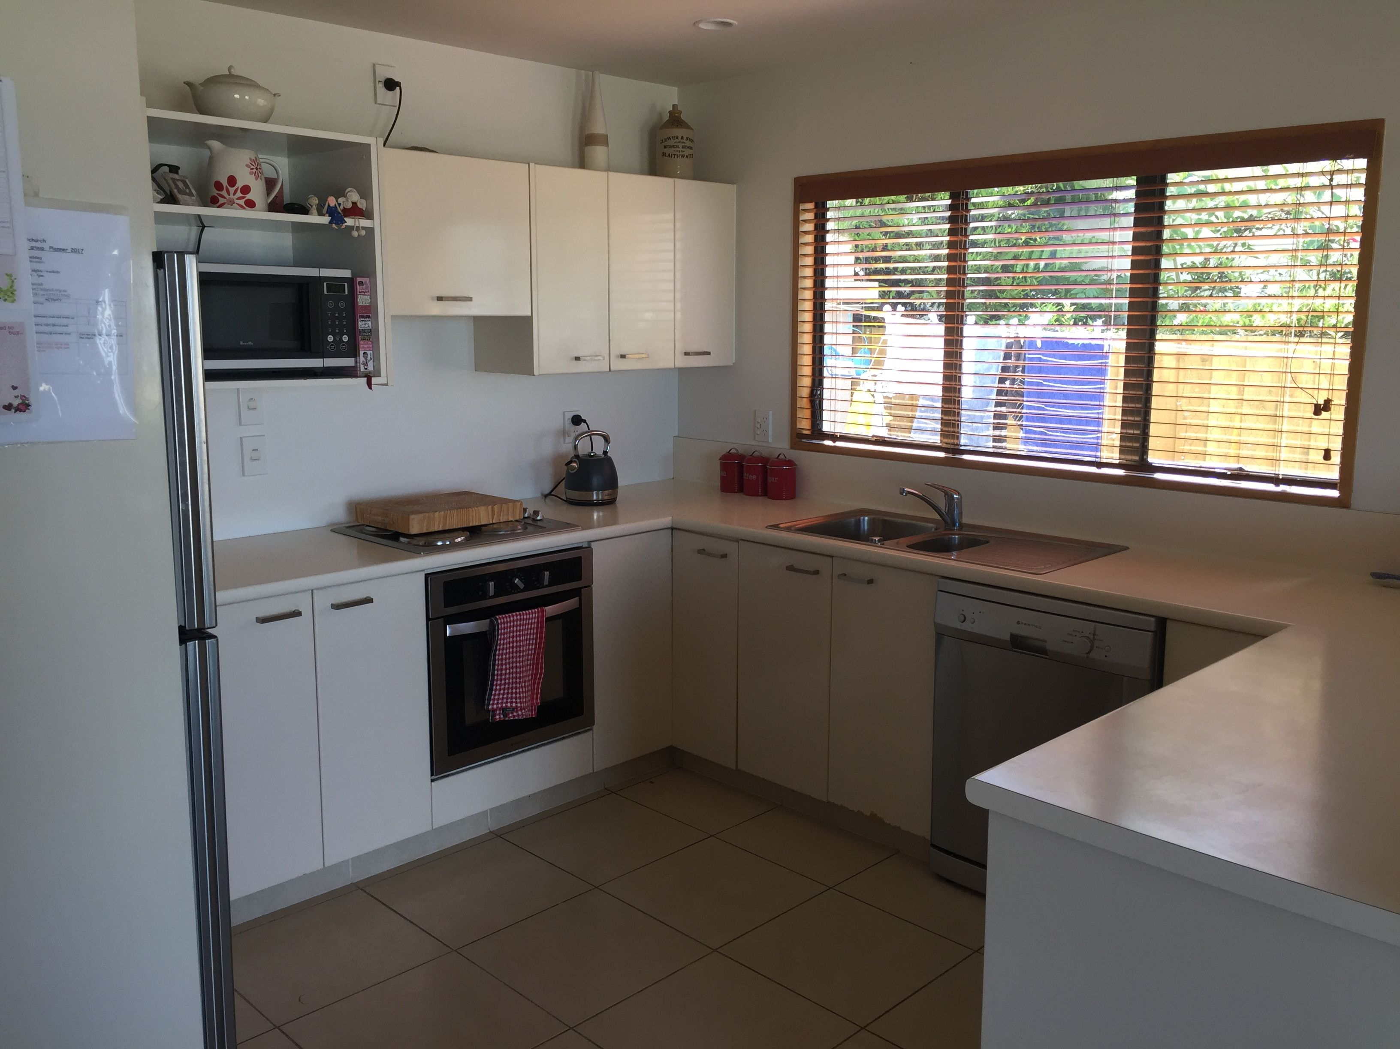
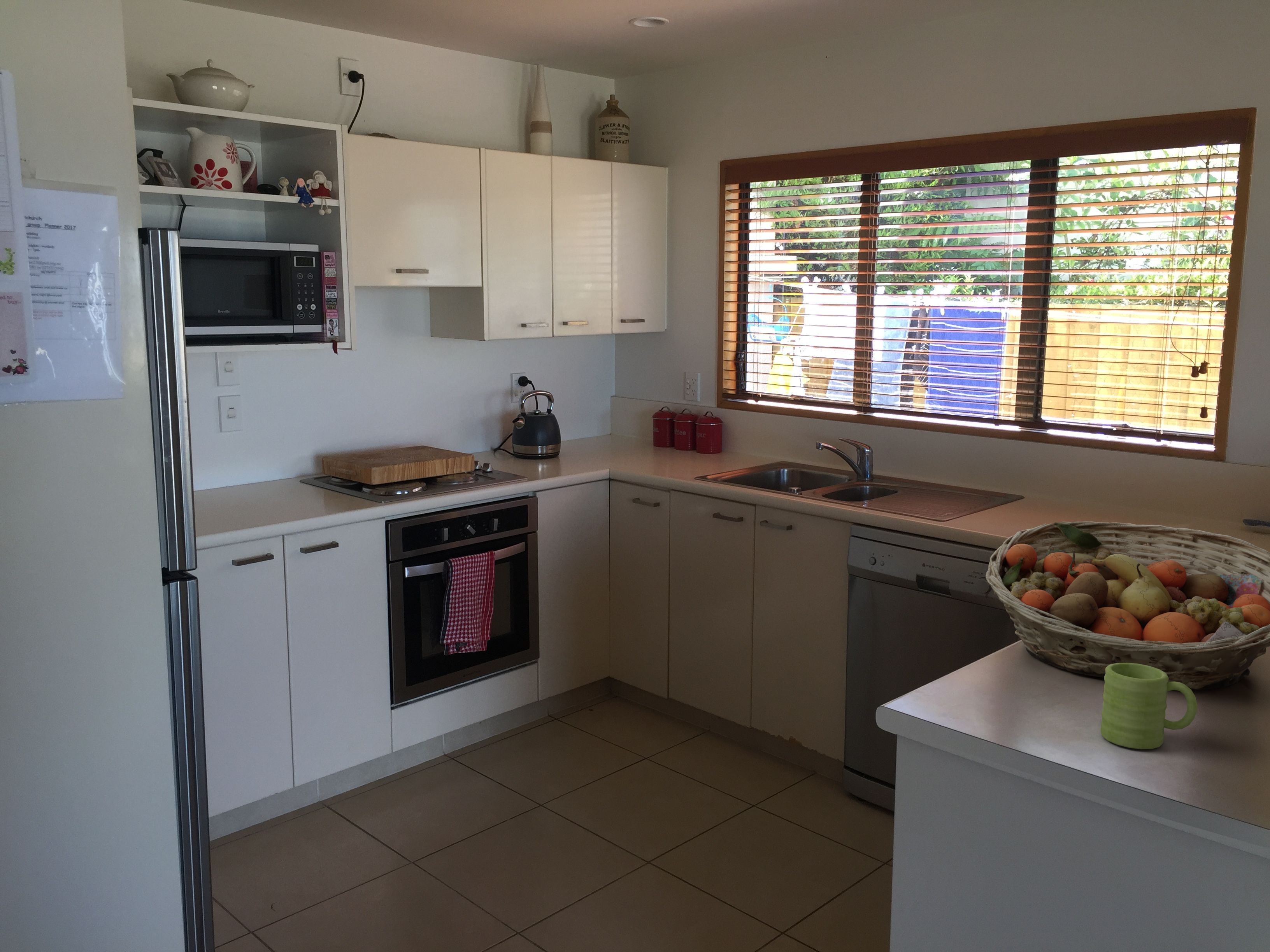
+ fruit basket [985,521,1270,690]
+ mug [1100,663,1198,750]
